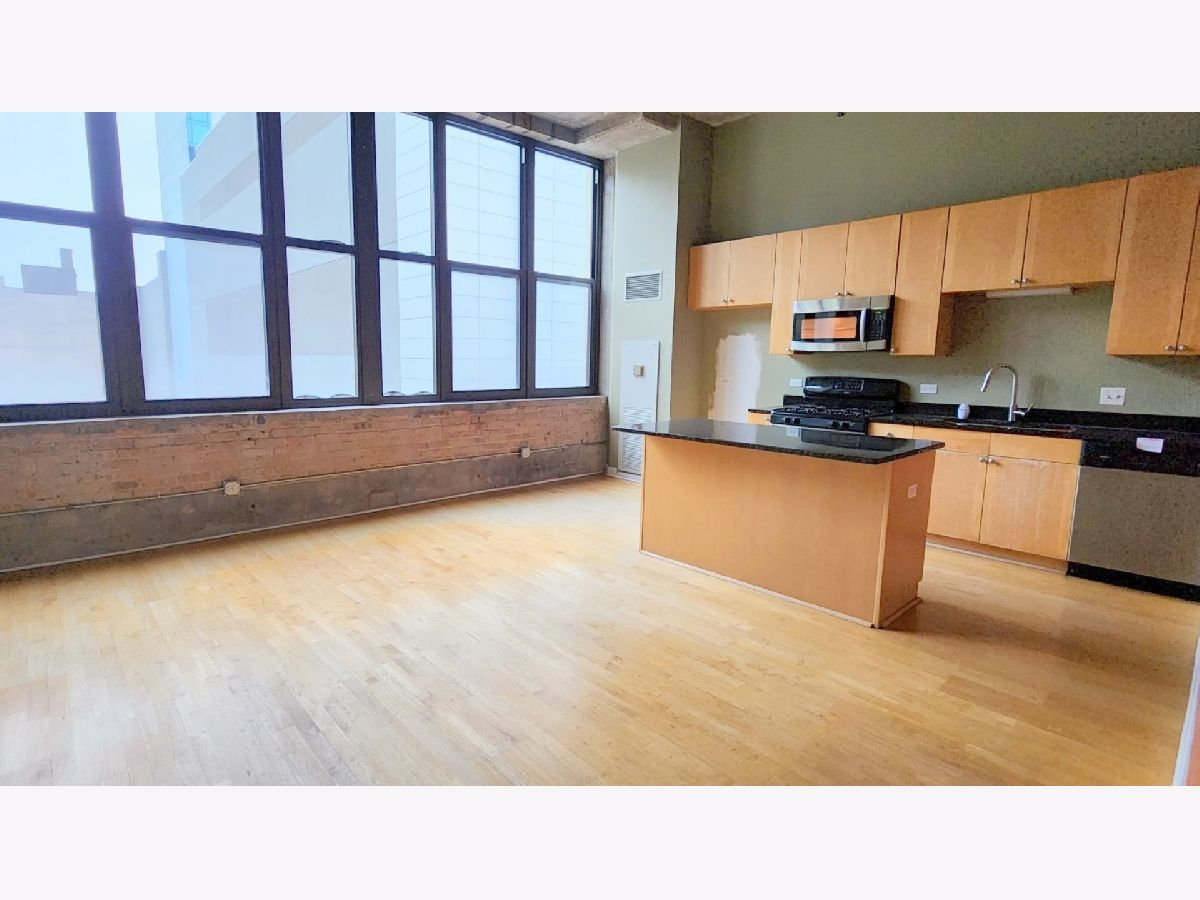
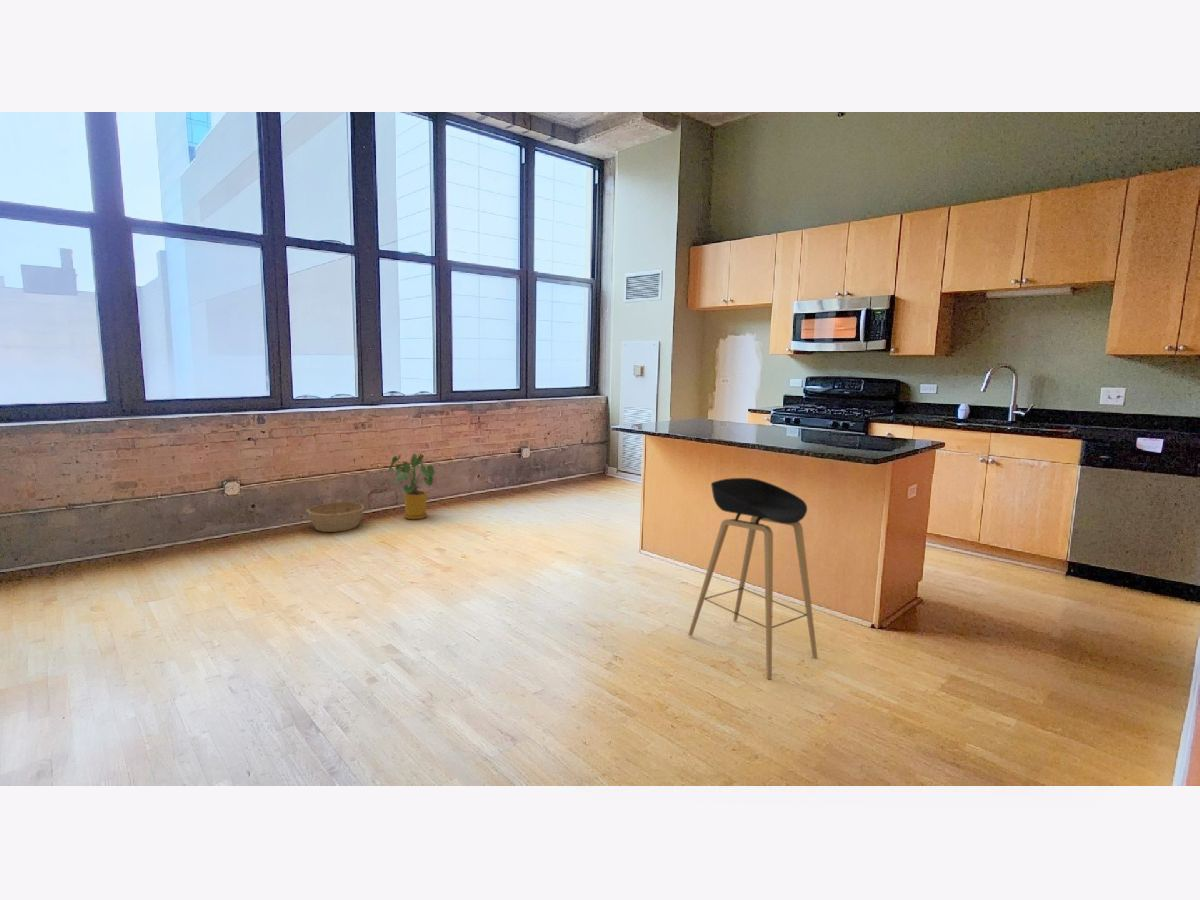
+ house plant [388,453,438,520]
+ stool [687,477,818,680]
+ basket [306,501,365,533]
